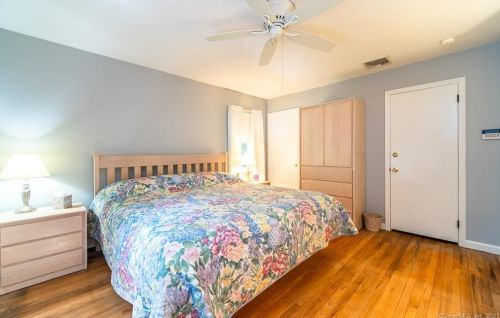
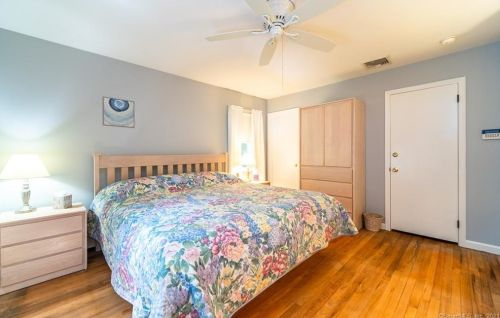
+ wall art [101,96,136,129]
